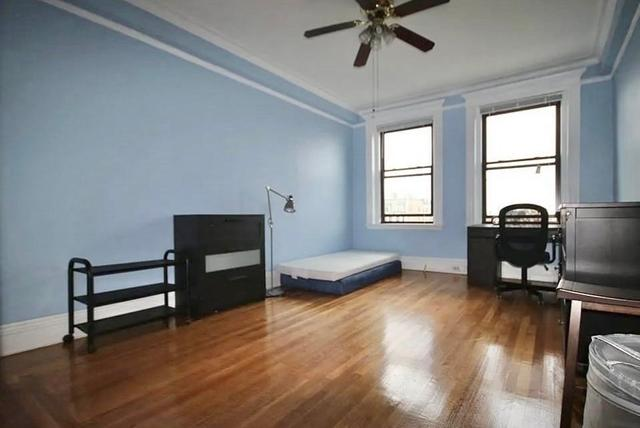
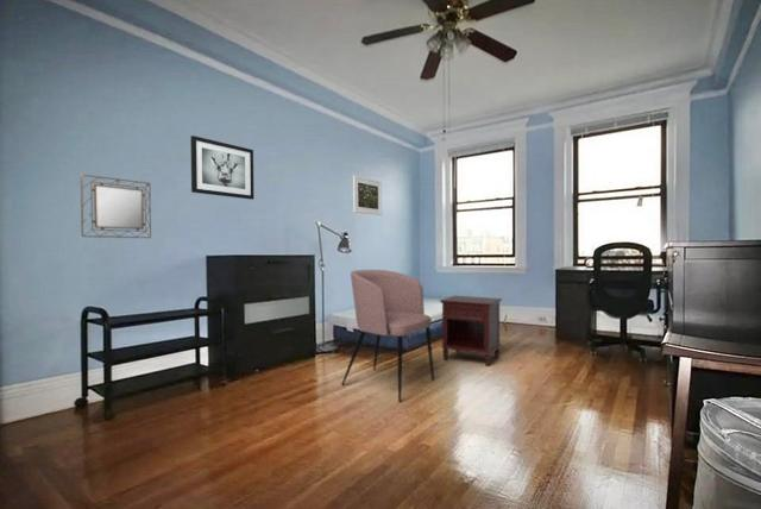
+ nightstand [439,295,503,367]
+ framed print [352,175,383,216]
+ home mirror [80,174,152,239]
+ wall art [189,134,254,201]
+ armchair [341,269,435,403]
